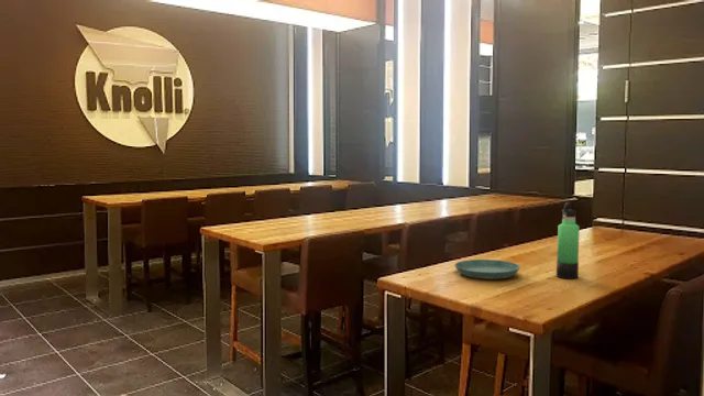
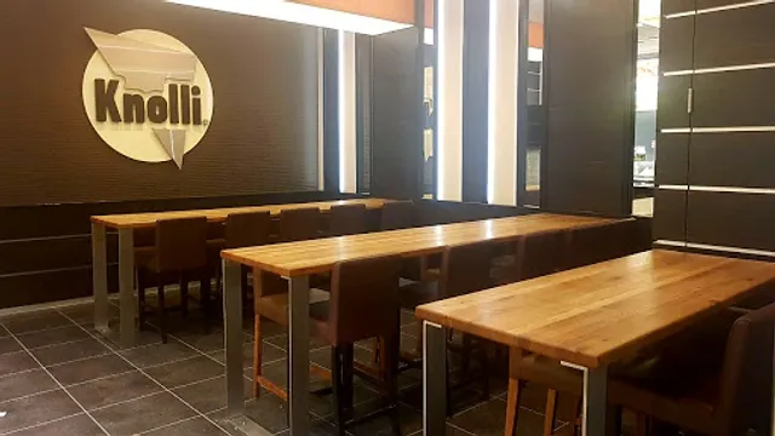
- saucer [453,258,521,280]
- thermos bottle [556,201,581,279]
